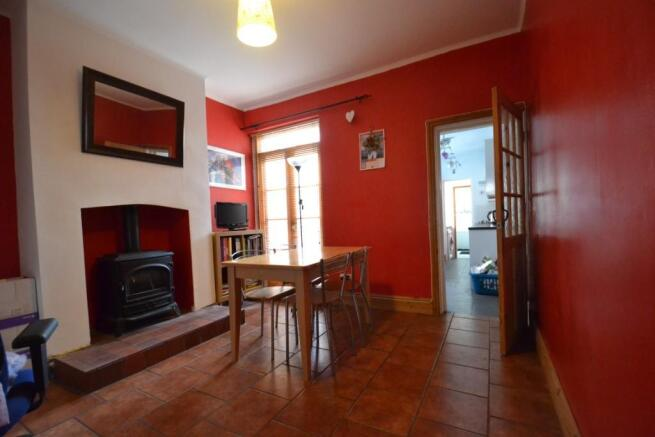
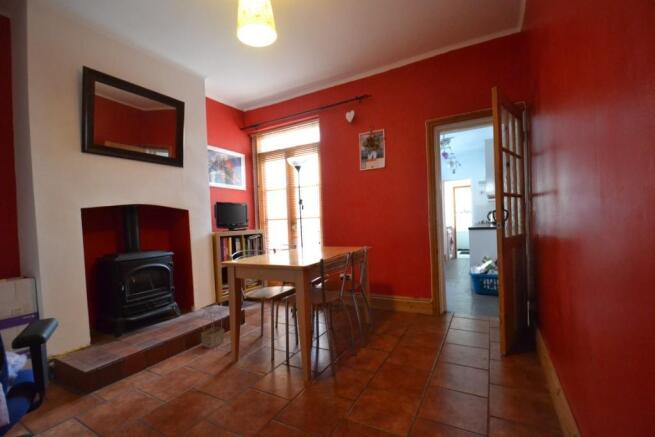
+ basket [200,309,225,349]
